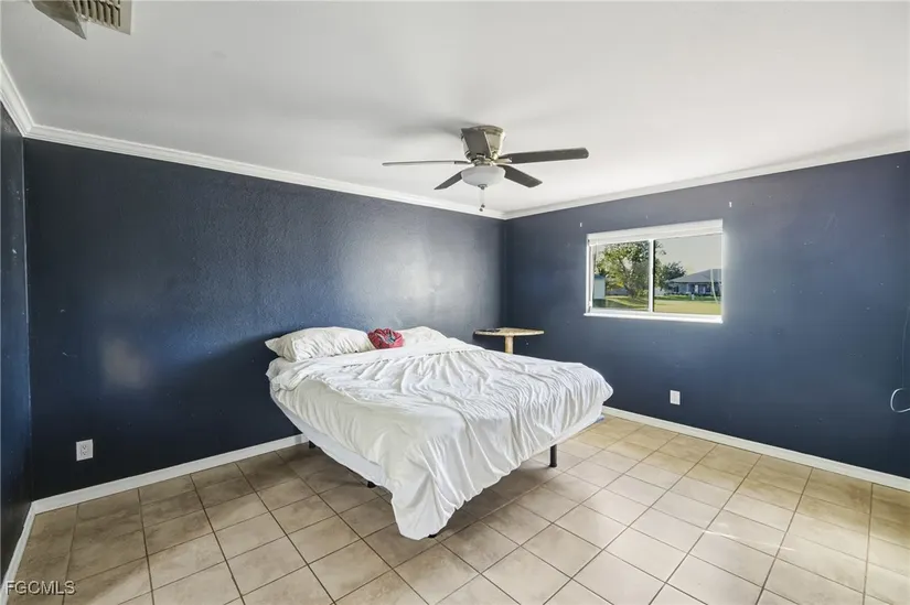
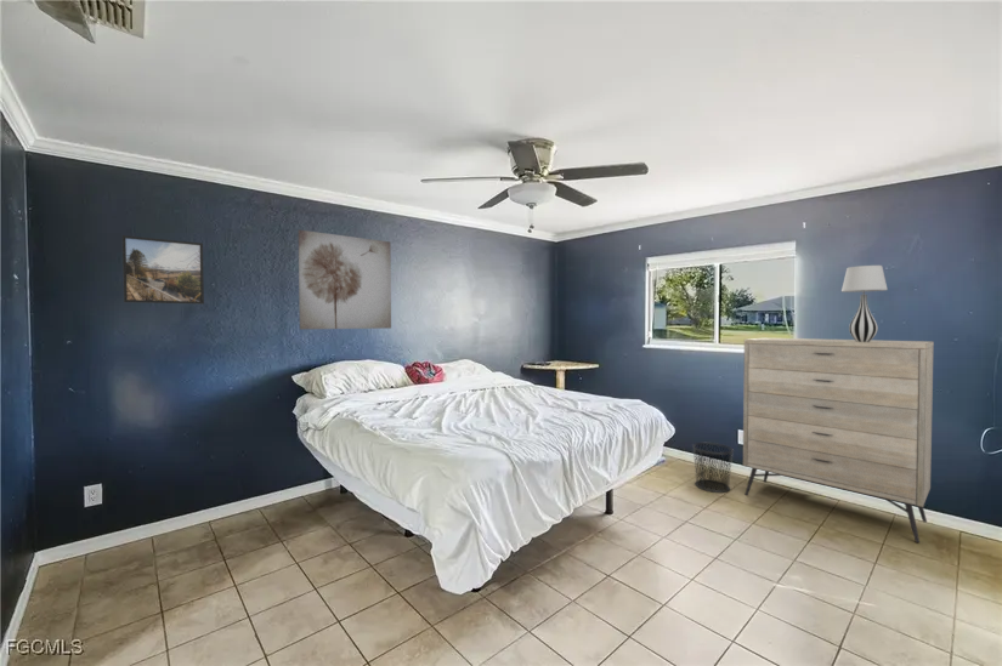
+ dresser [742,337,935,543]
+ wall art [298,229,392,330]
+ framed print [121,234,205,306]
+ table lamp [840,264,889,342]
+ waste bin [691,442,735,494]
